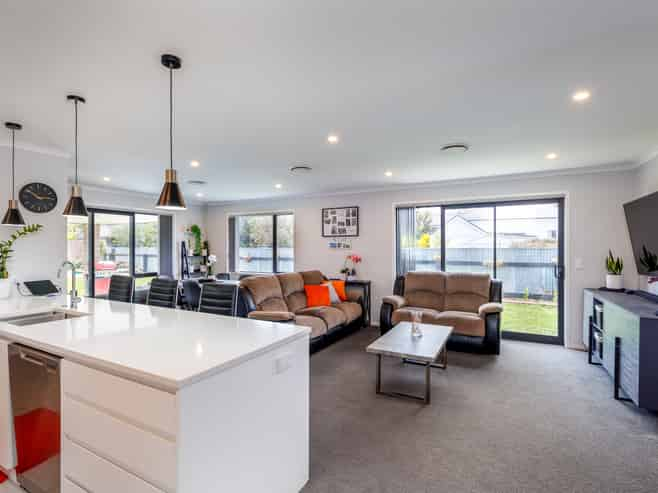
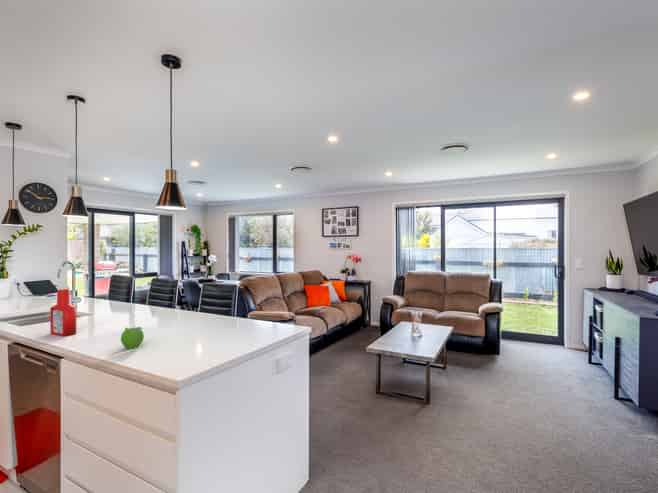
+ fruit [120,325,145,350]
+ soap bottle [49,285,77,337]
